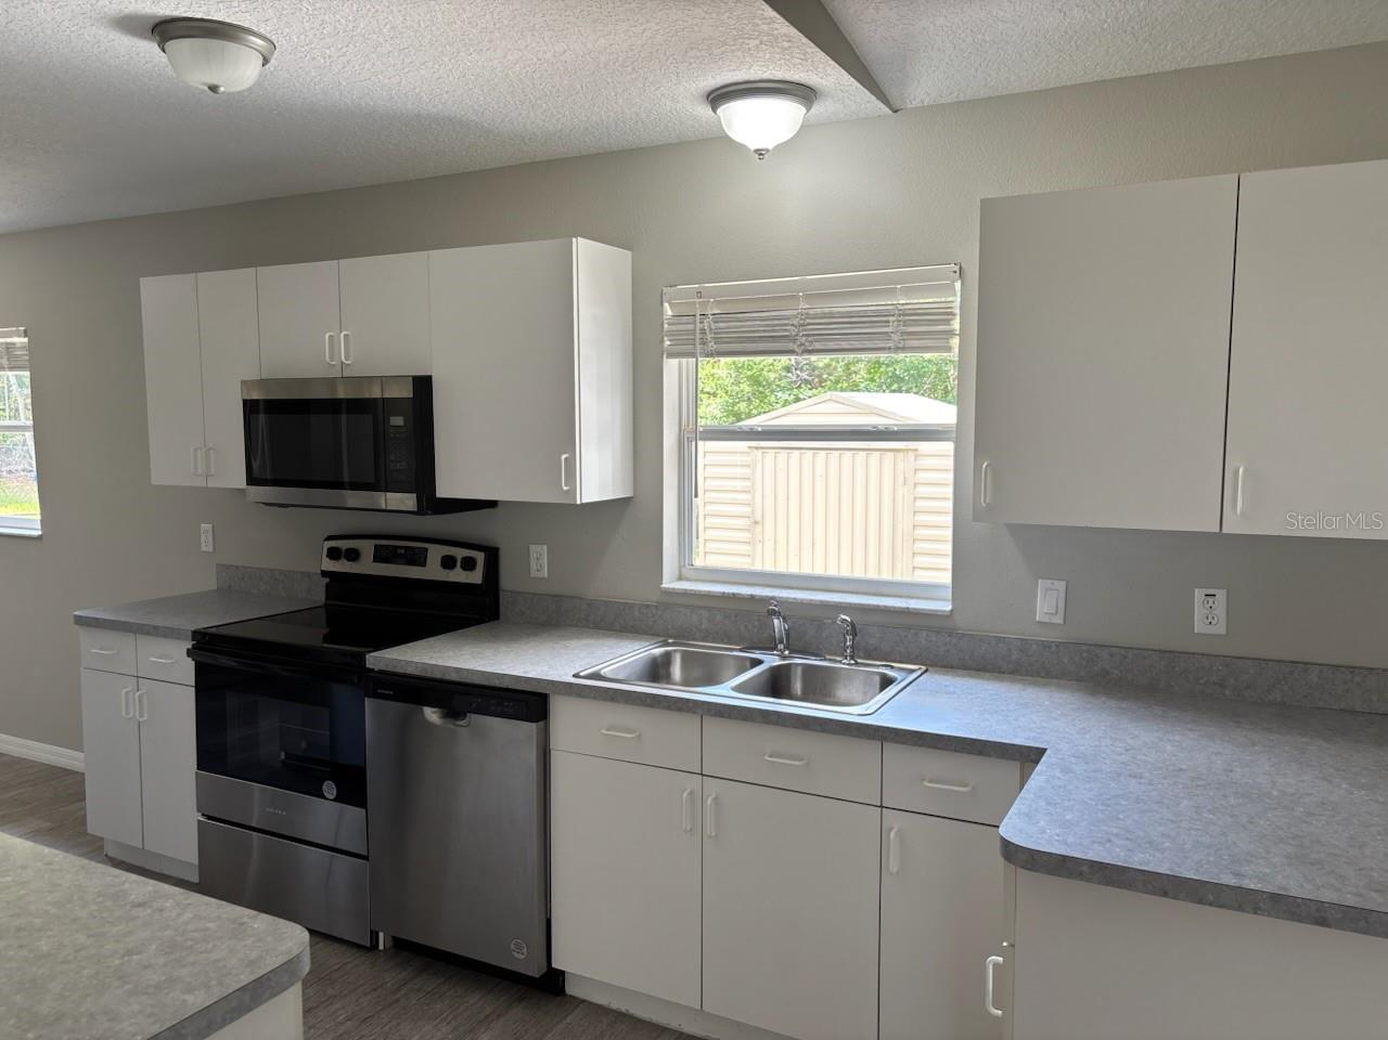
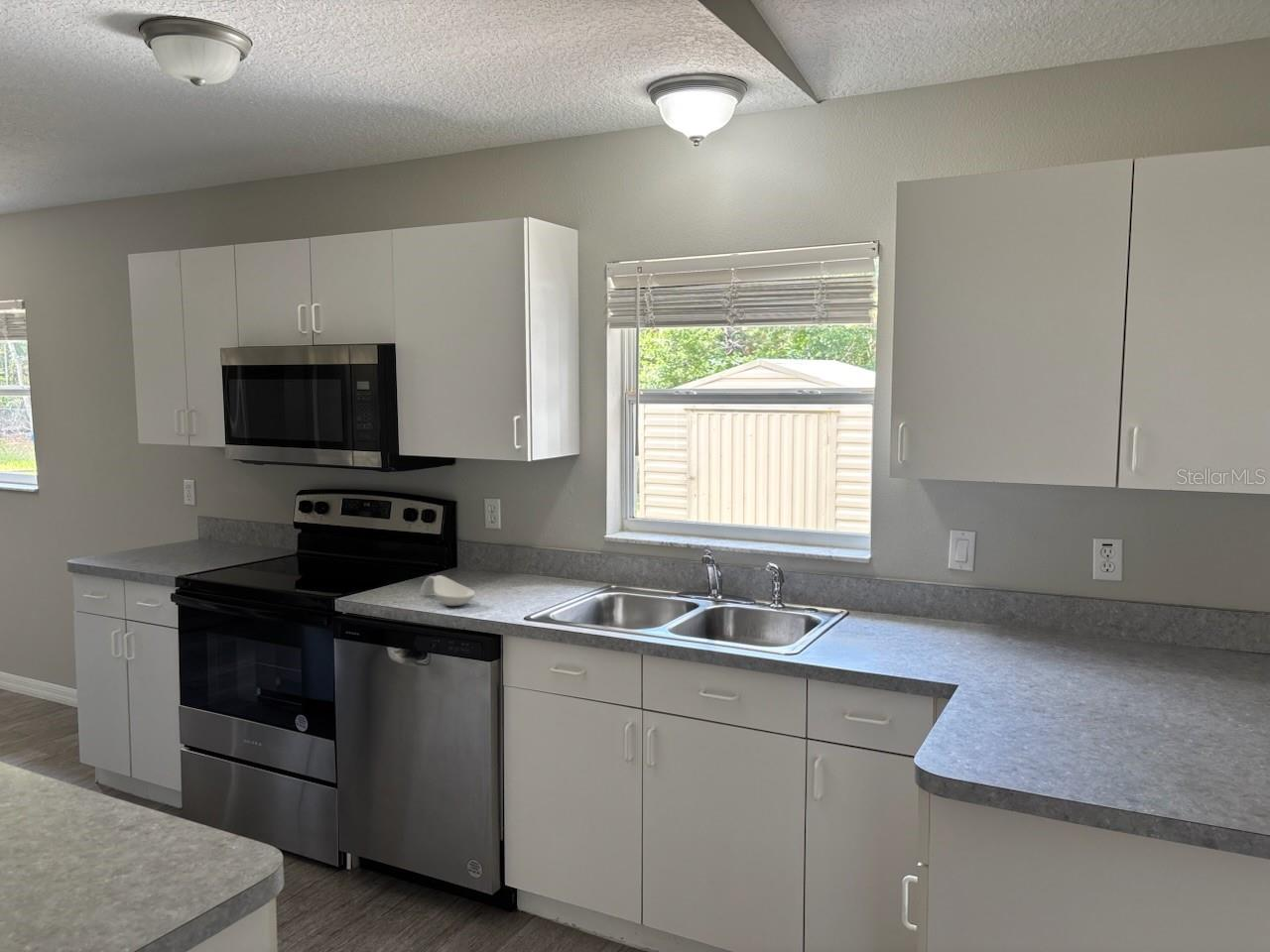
+ spoon rest [420,574,476,607]
